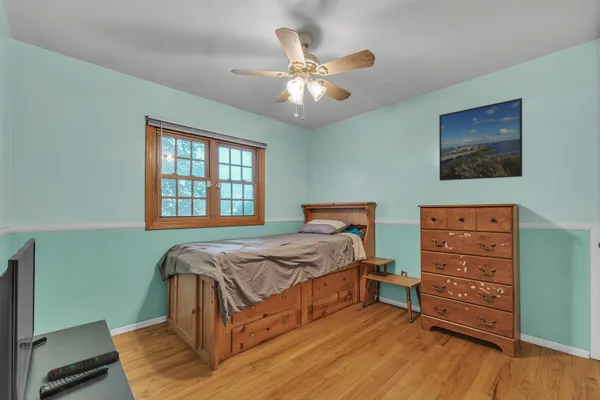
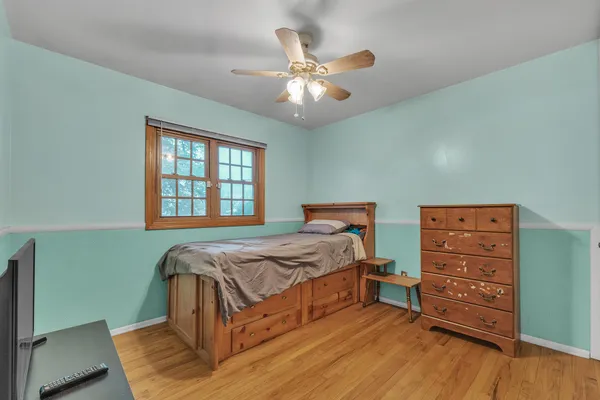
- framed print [438,97,523,182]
- remote control [46,350,120,382]
